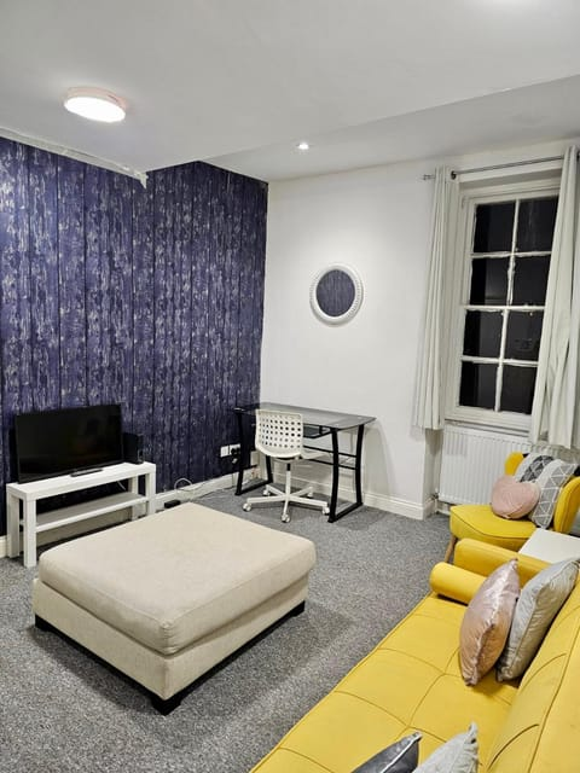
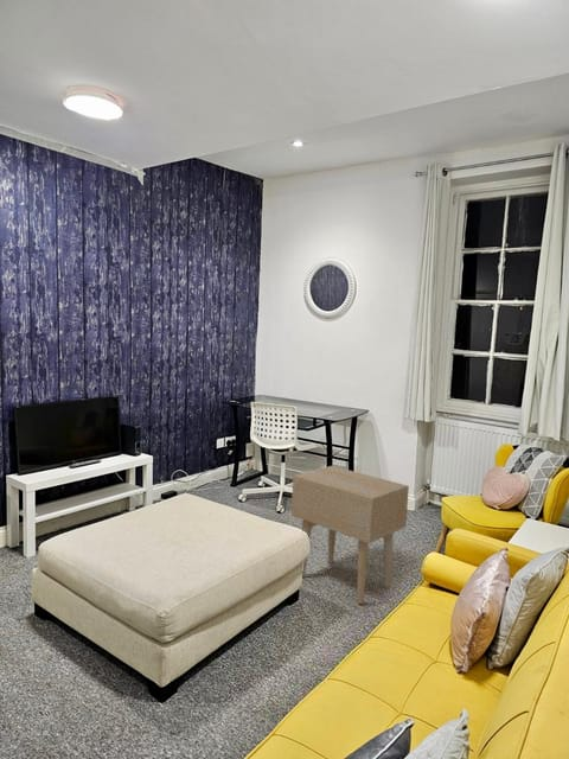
+ side table [290,465,410,605]
